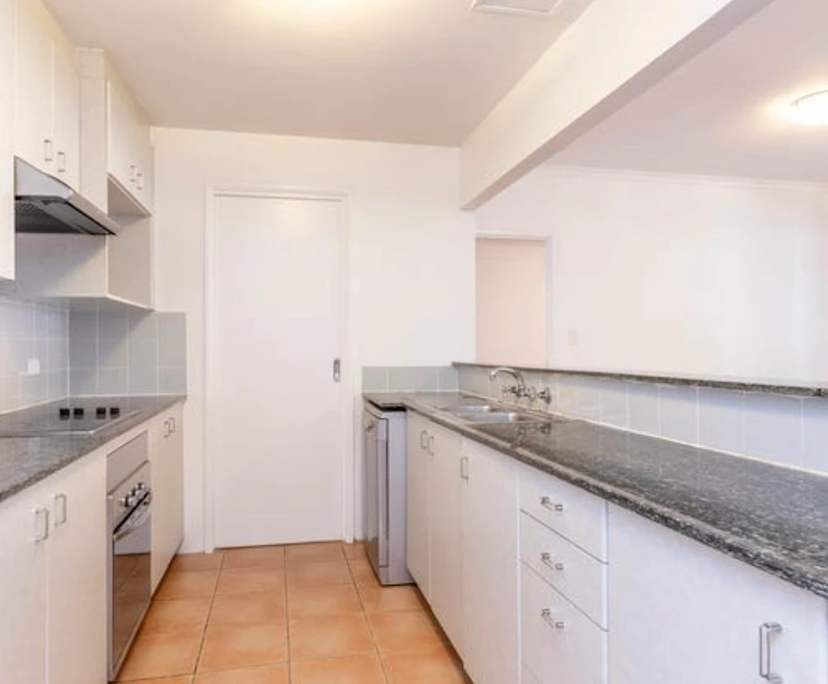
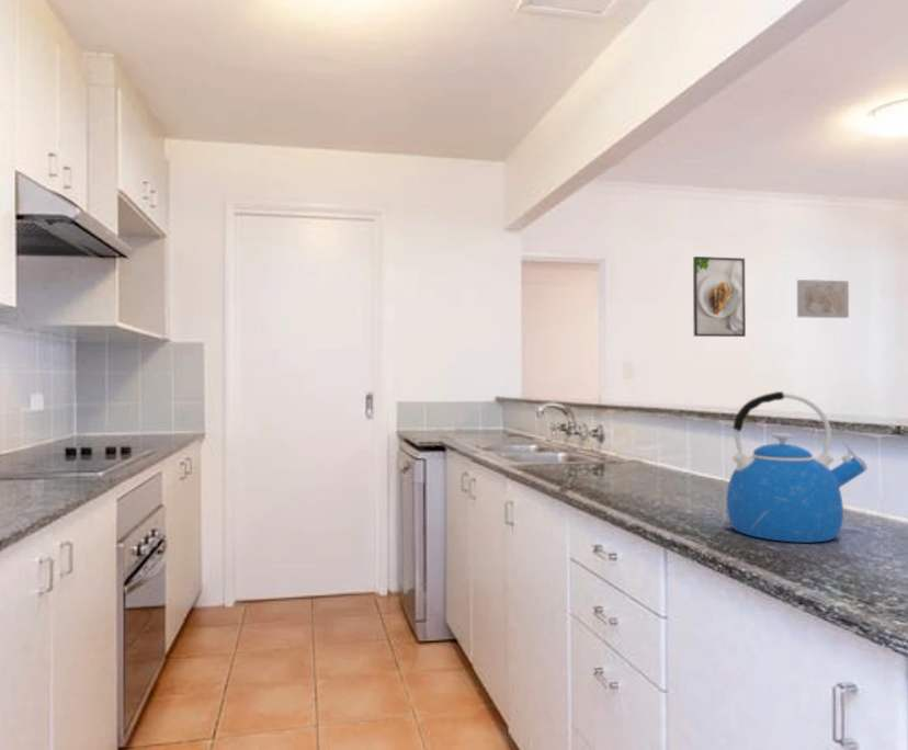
+ kettle [726,390,869,544]
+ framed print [692,255,747,338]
+ wall art [796,279,850,319]
